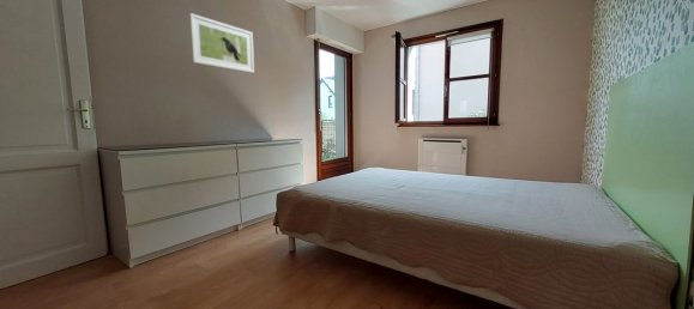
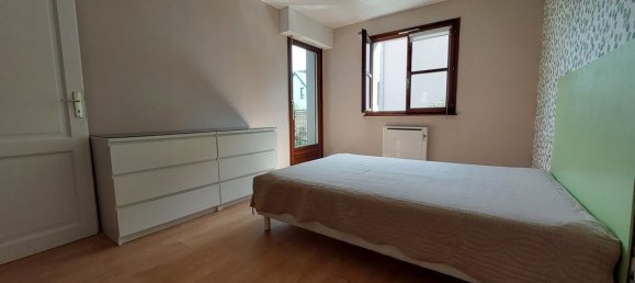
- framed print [188,12,255,74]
